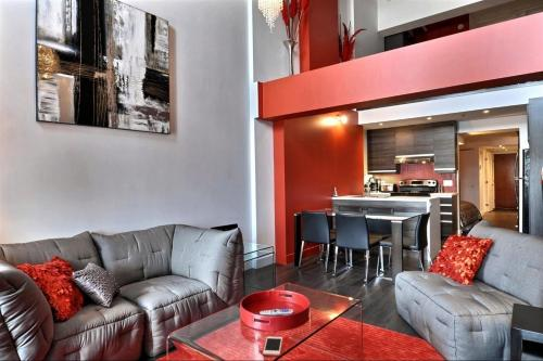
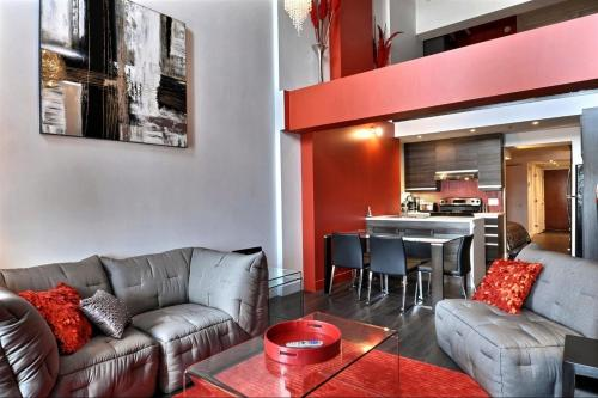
- cell phone [262,336,283,357]
